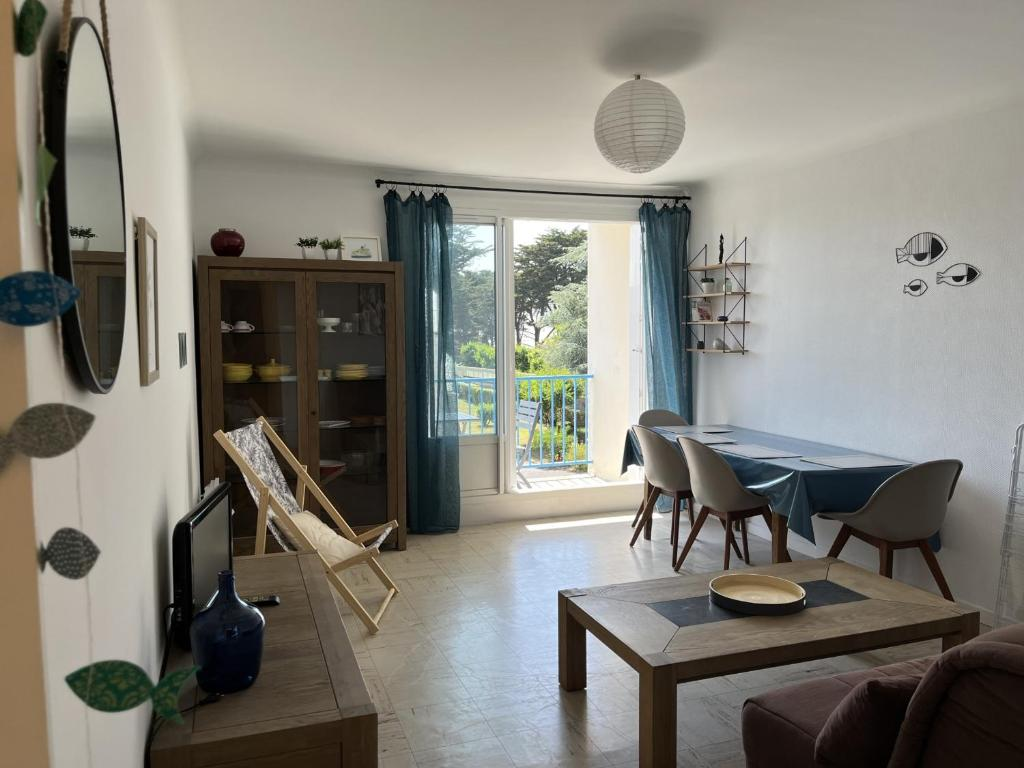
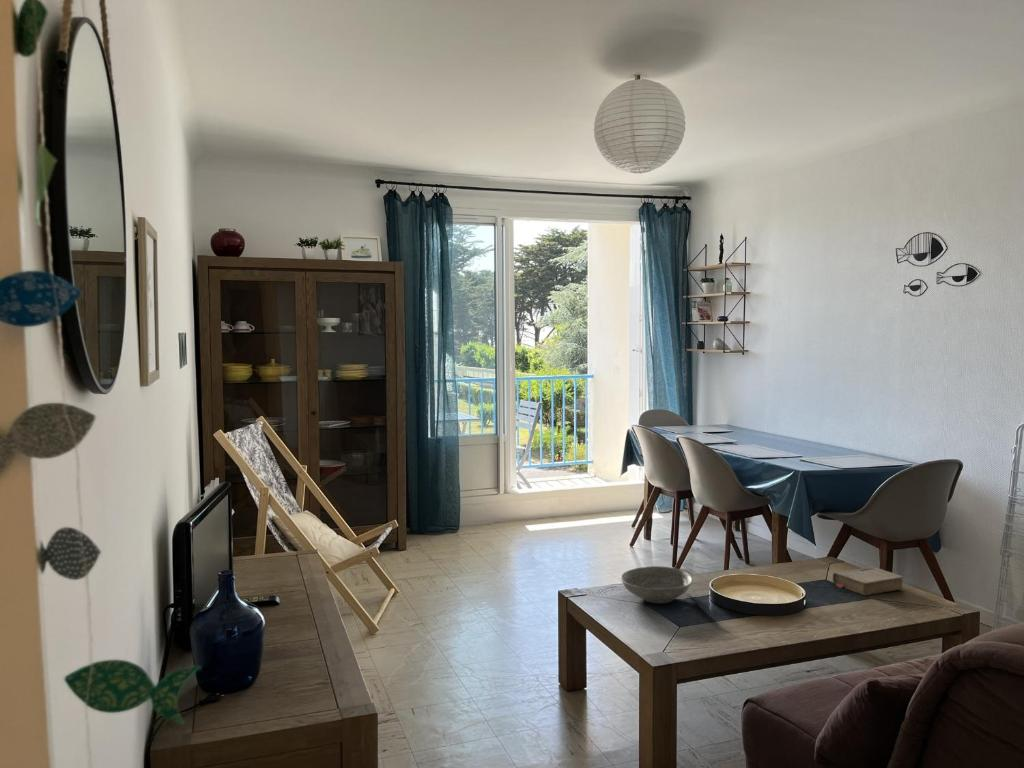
+ bowl [620,565,694,605]
+ book [832,566,905,596]
